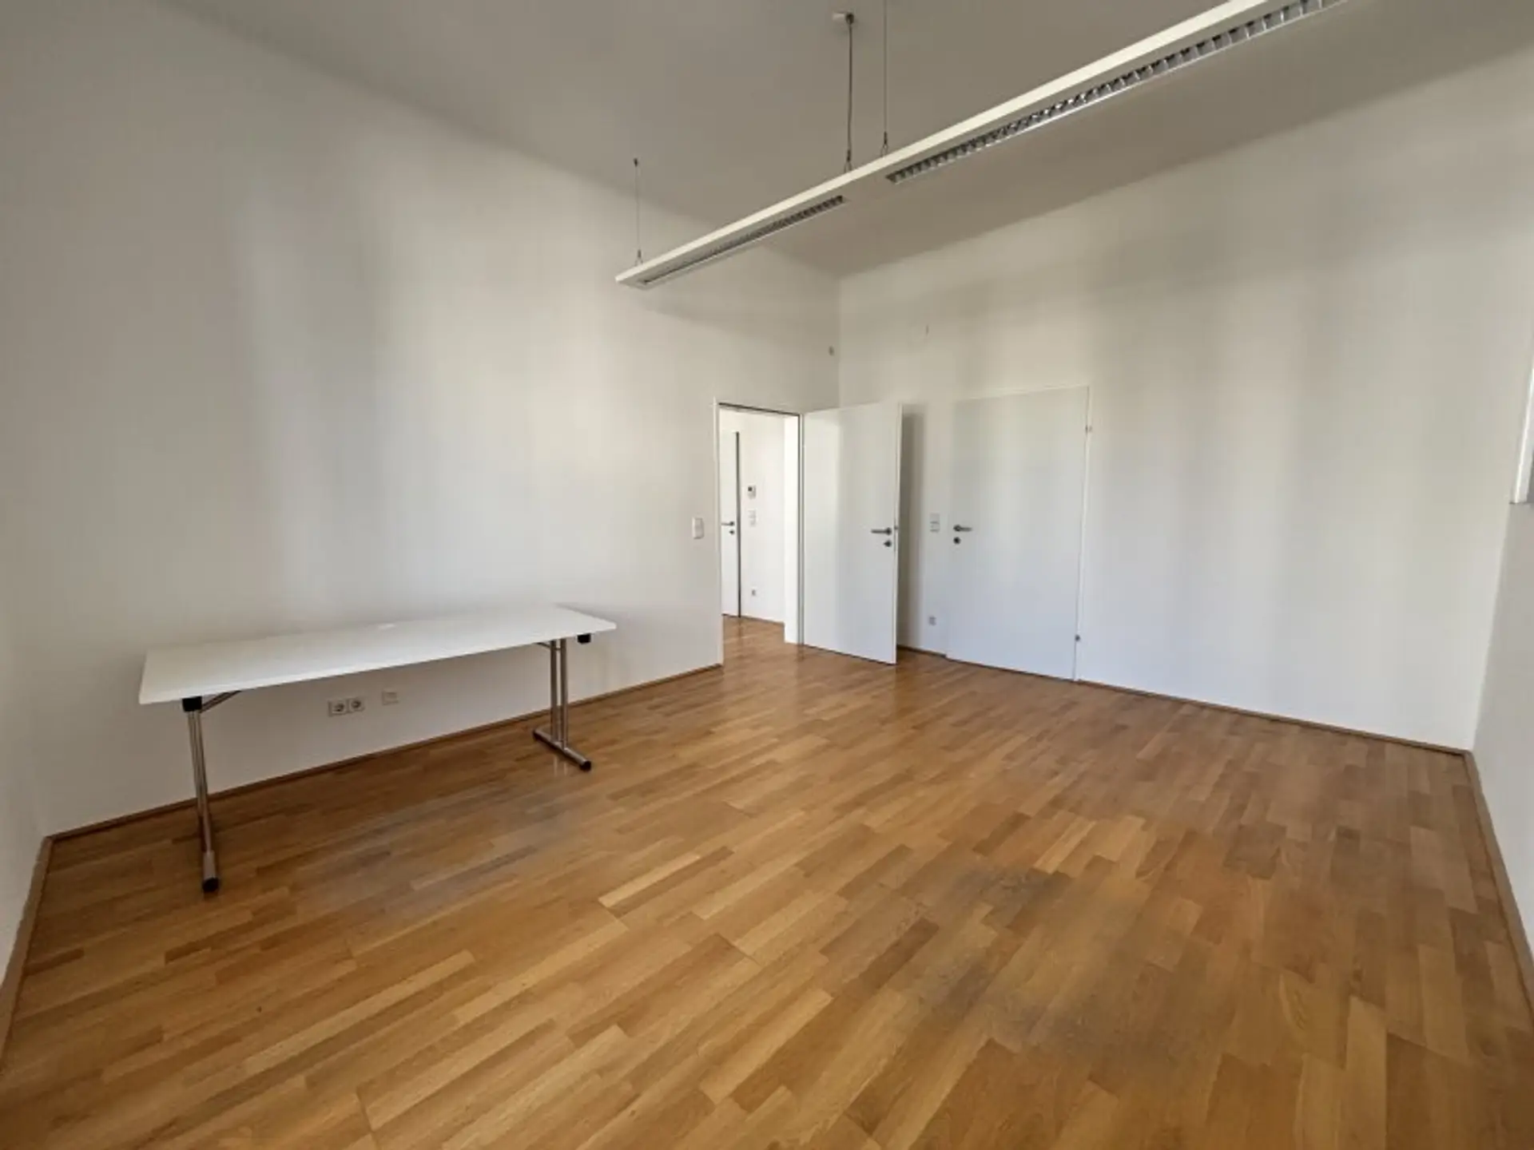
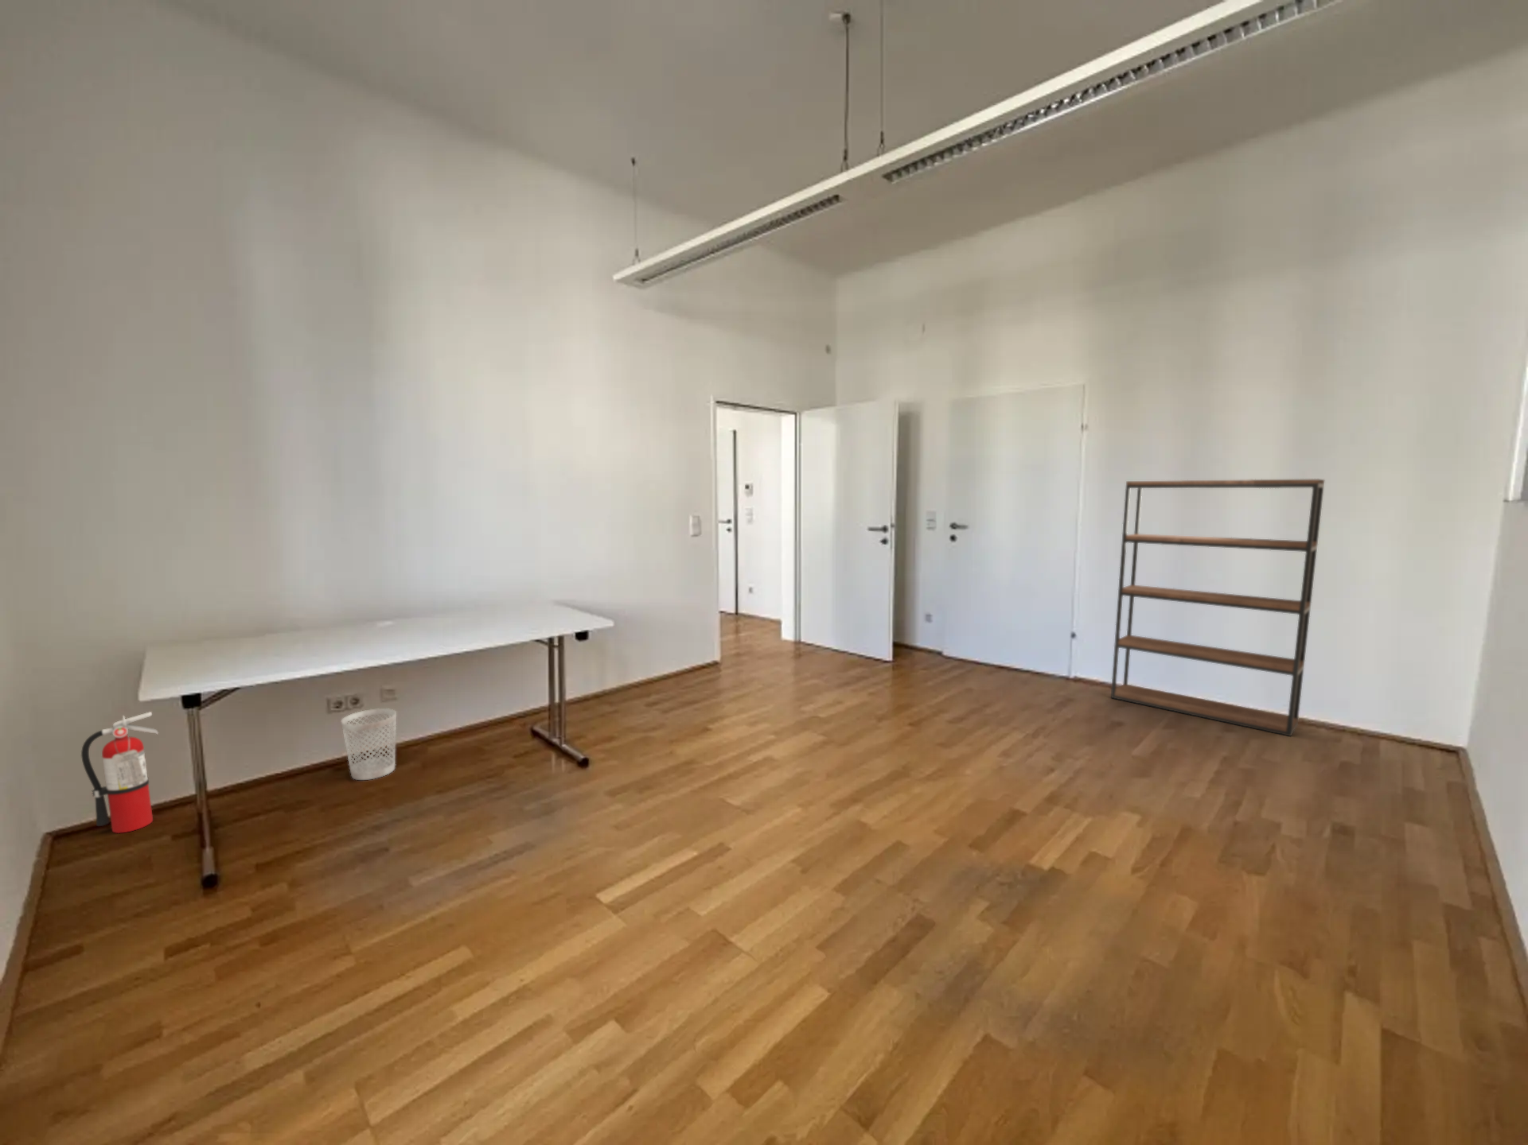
+ wastebasket [340,707,397,781]
+ shelving unit [1111,479,1325,737]
+ fire extinguisher [81,711,159,835]
